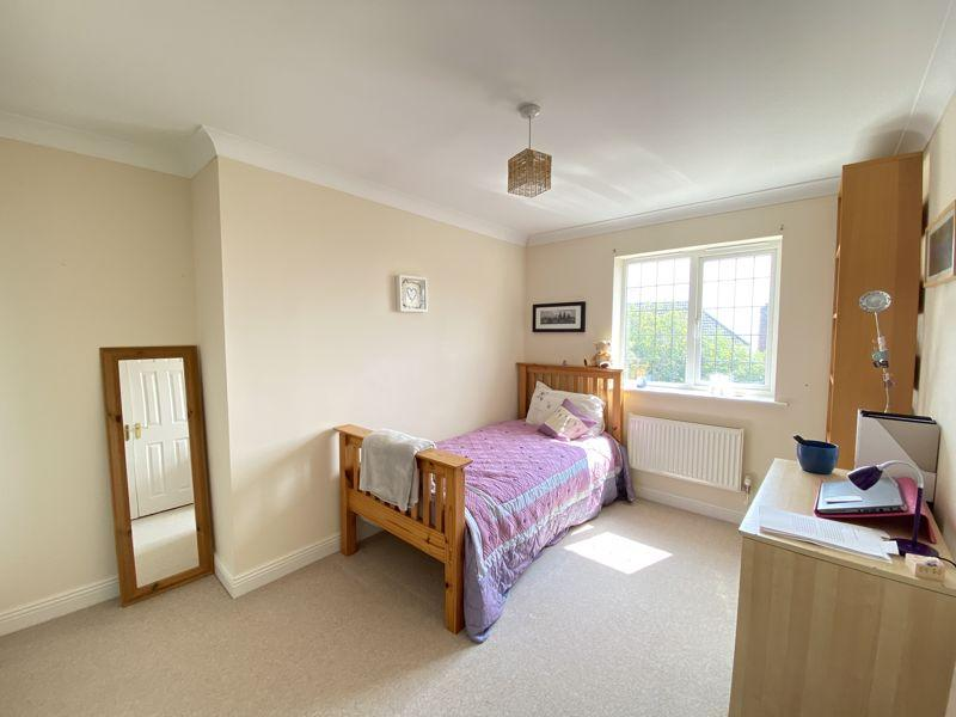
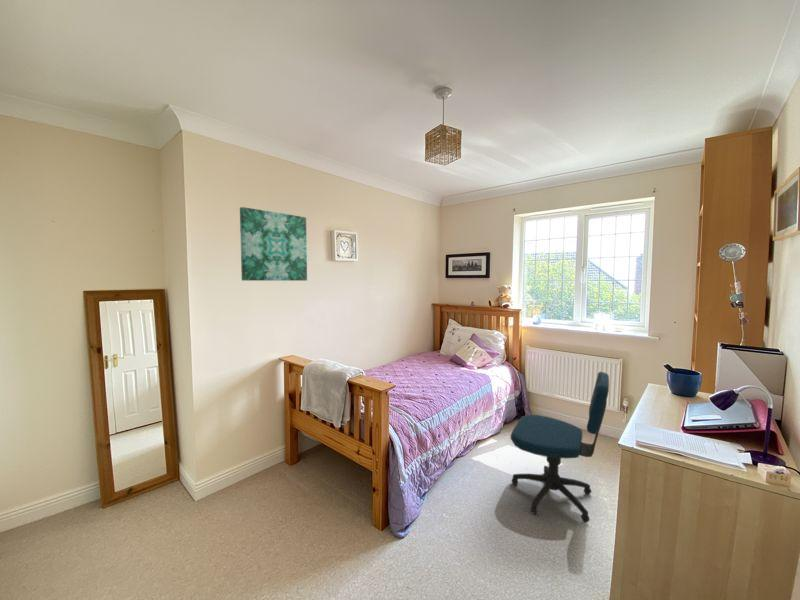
+ office chair [510,371,610,524]
+ wall art [239,206,308,282]
